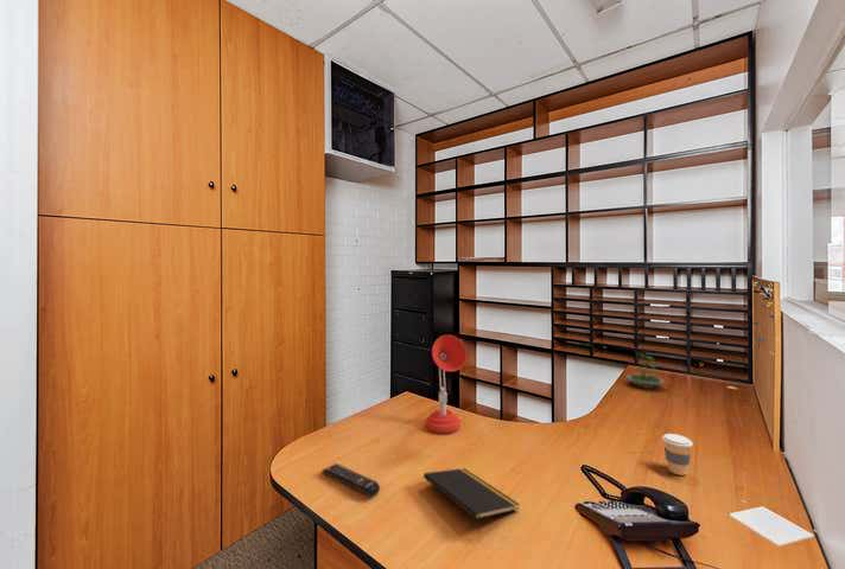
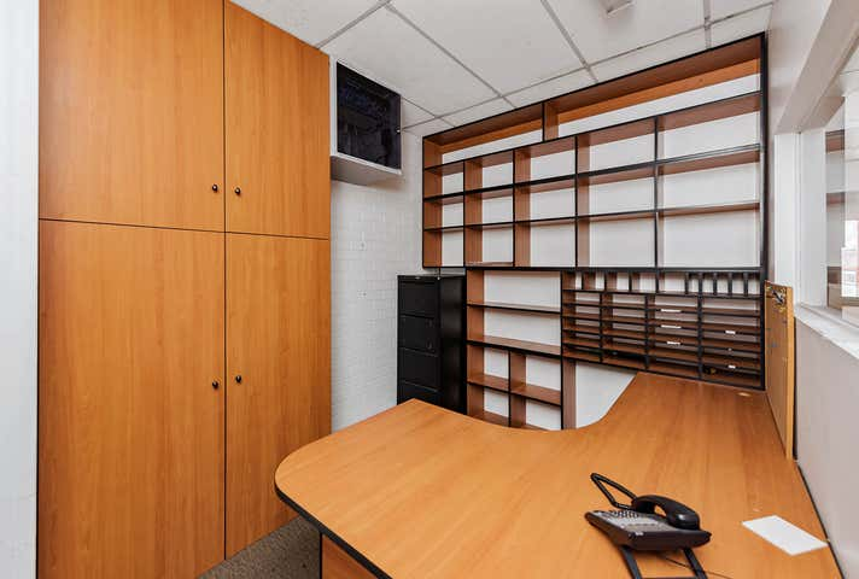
- coffee cup [661,433,694,477]
- remote control [320,462,381,498]
- terrarium [624,353,667,390]
- desk lamp [424,333,468,434]
- notepad [422,467,521,535]
